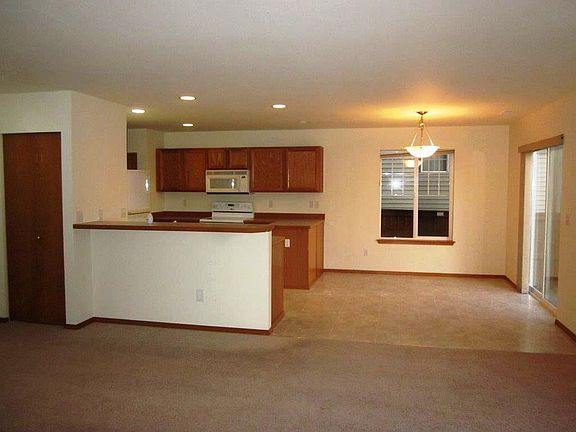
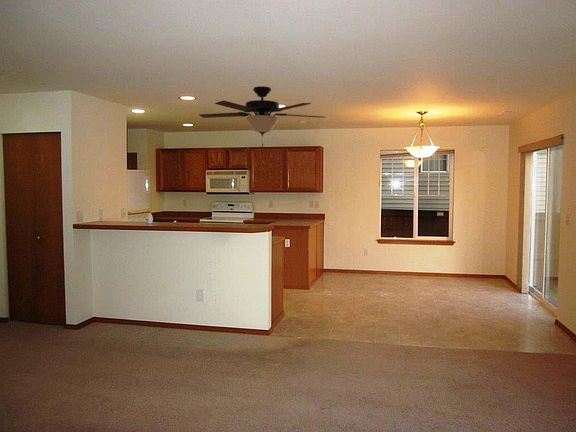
+ ceiling fan [198,85,325,156]
